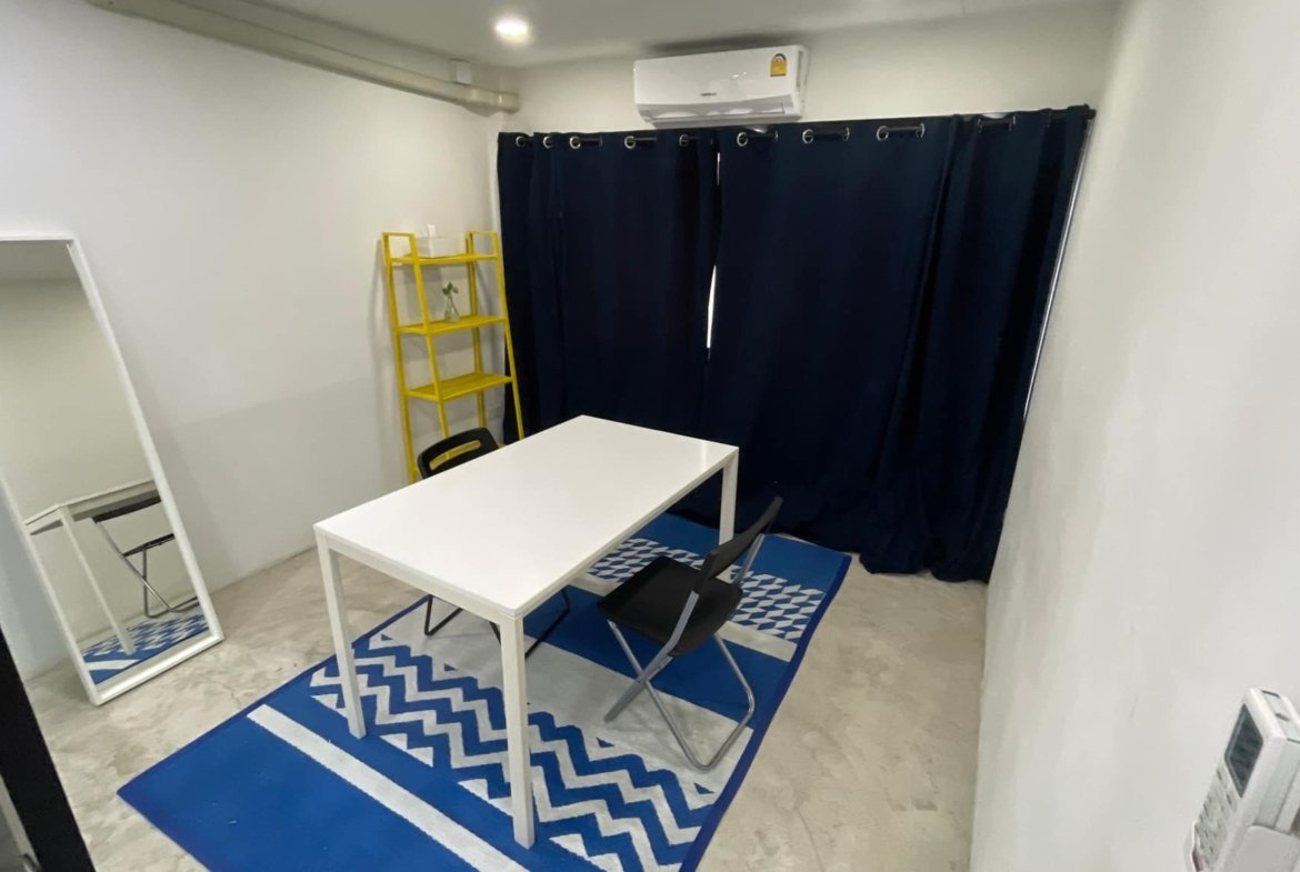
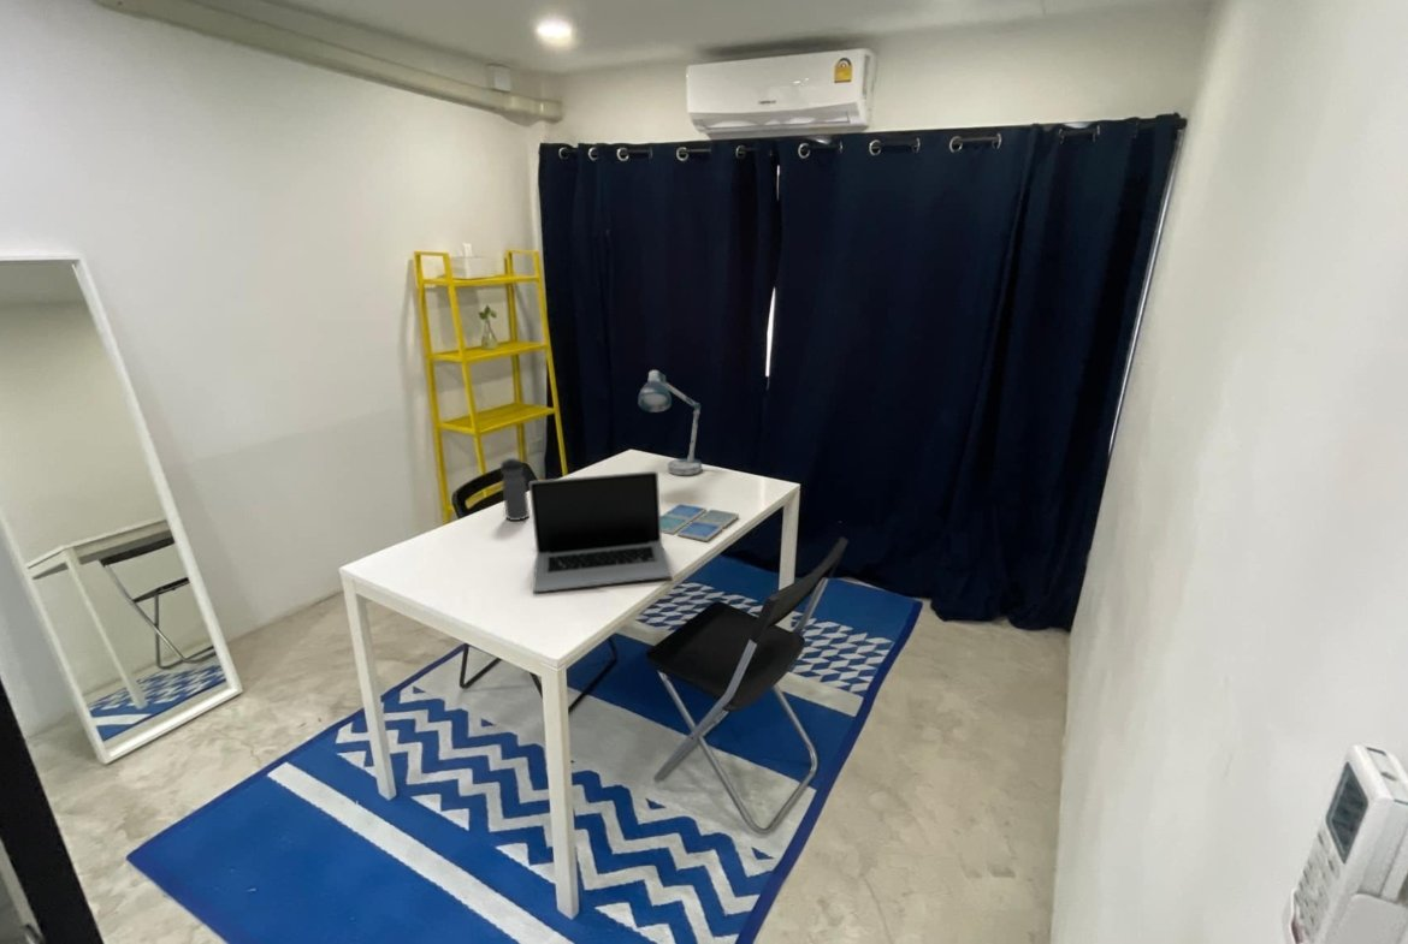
+ desk lamp [637,369,703,476]
+ water bottle [499,455,531,522]
+ laptop [528,470,673,593]
+ drink coaster [661,503,740,542]
